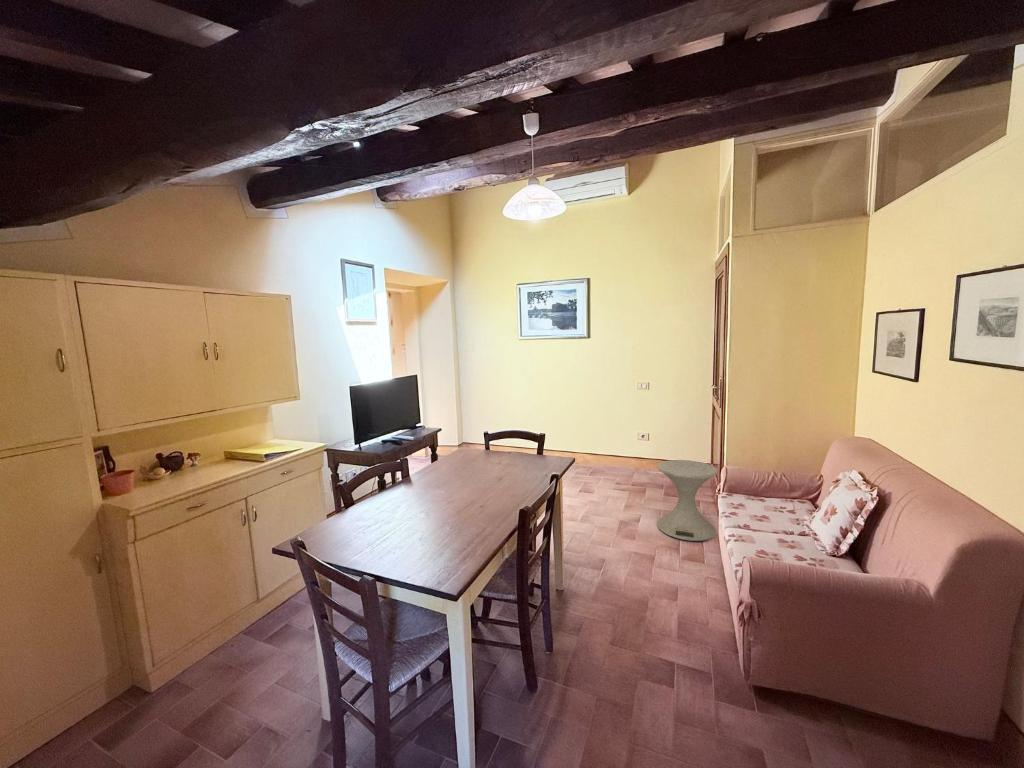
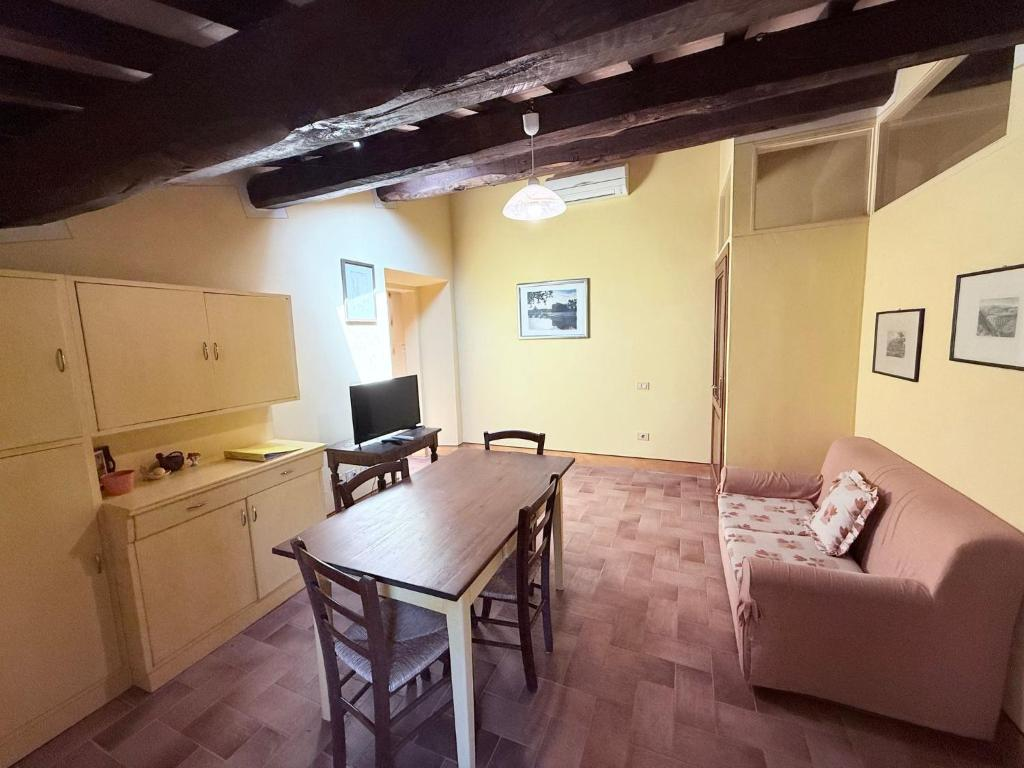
- side table [657,459,719,542]
